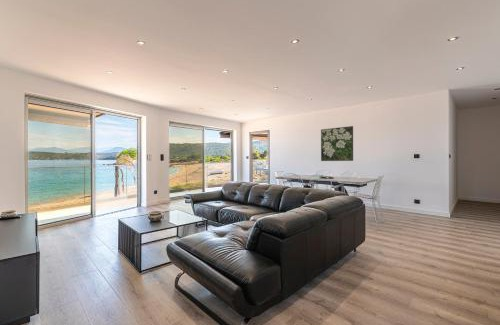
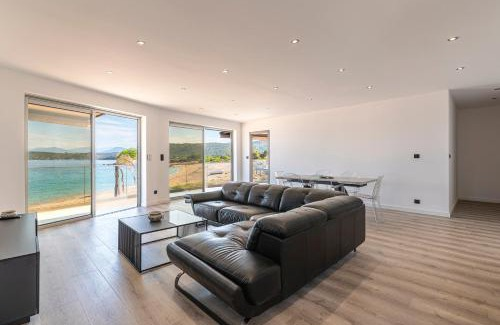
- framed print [320,125,354,162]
